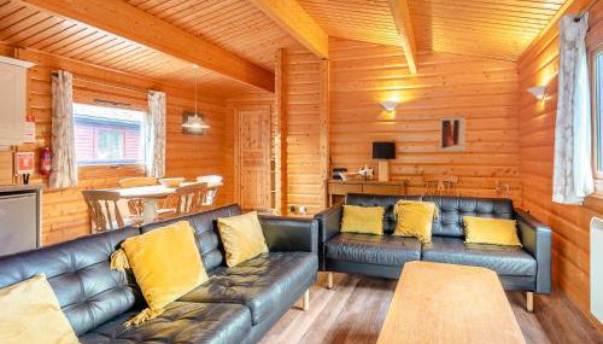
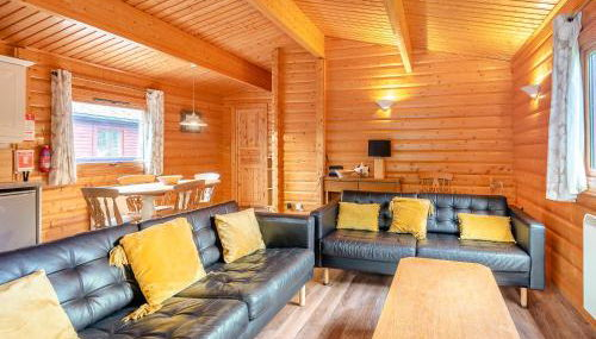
- wall art [439,115,467,153]
